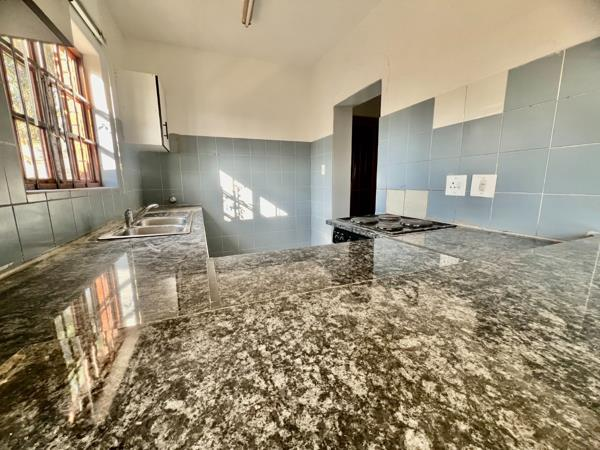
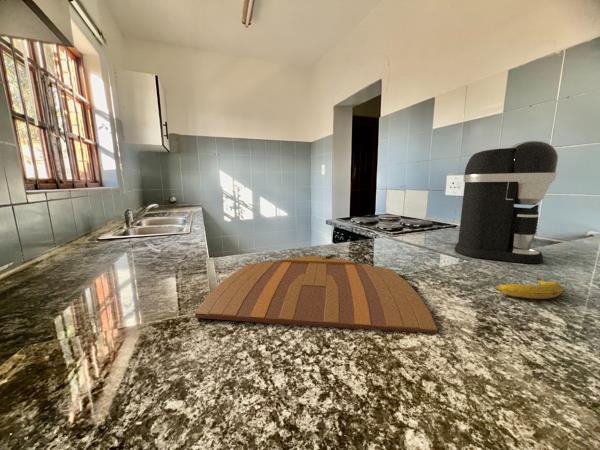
+ cutting board [194,253,439,334]
+ coffee maker [453,140,559,264]
+ banana [494,275,565,300]
